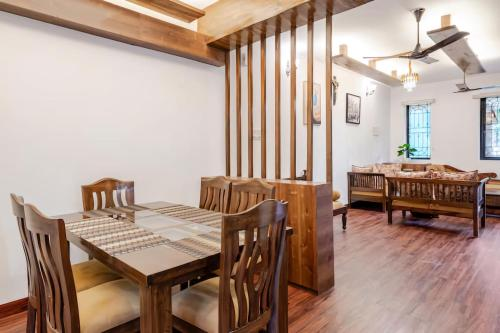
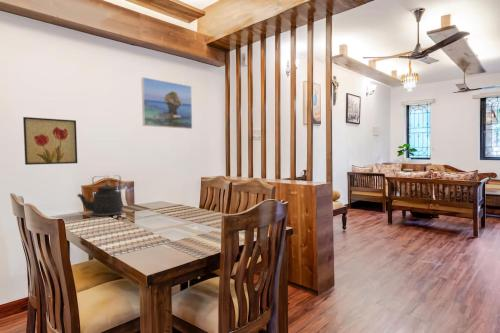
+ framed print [141,76,193,130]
+ wall art [22,116,78,166]
+ kettle [76,174,123,217]
